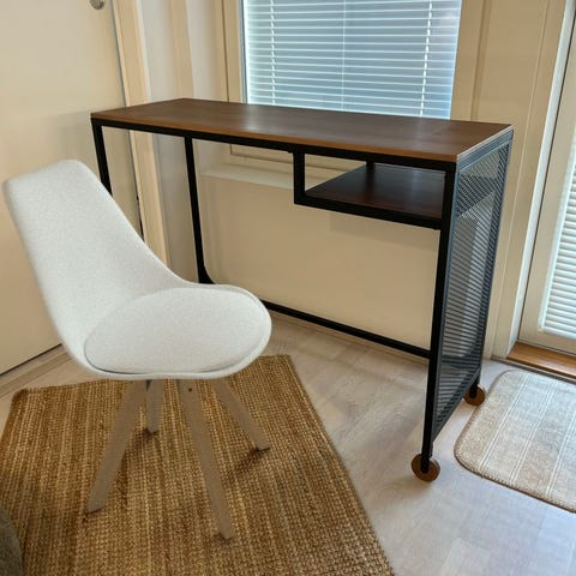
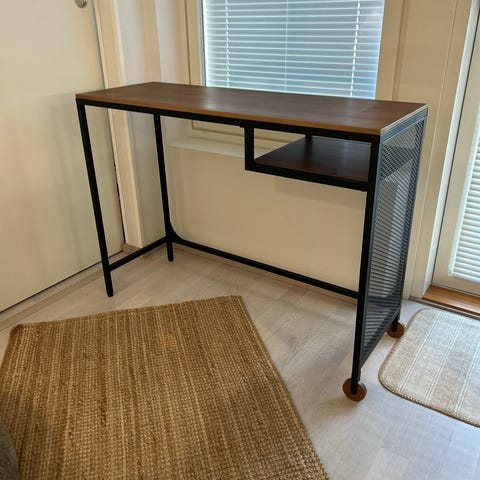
- bar stool [0,158,274,541]
